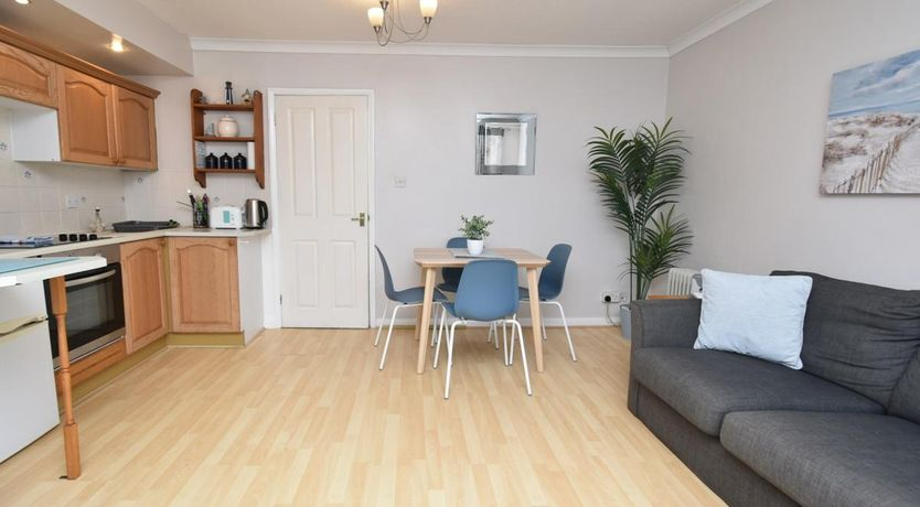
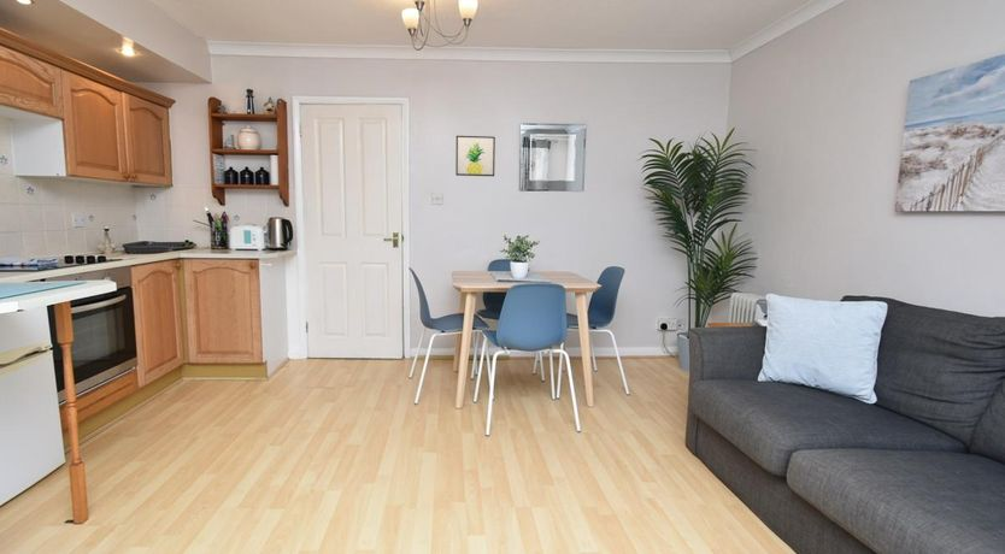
+ wall art [454,135,496,177]
